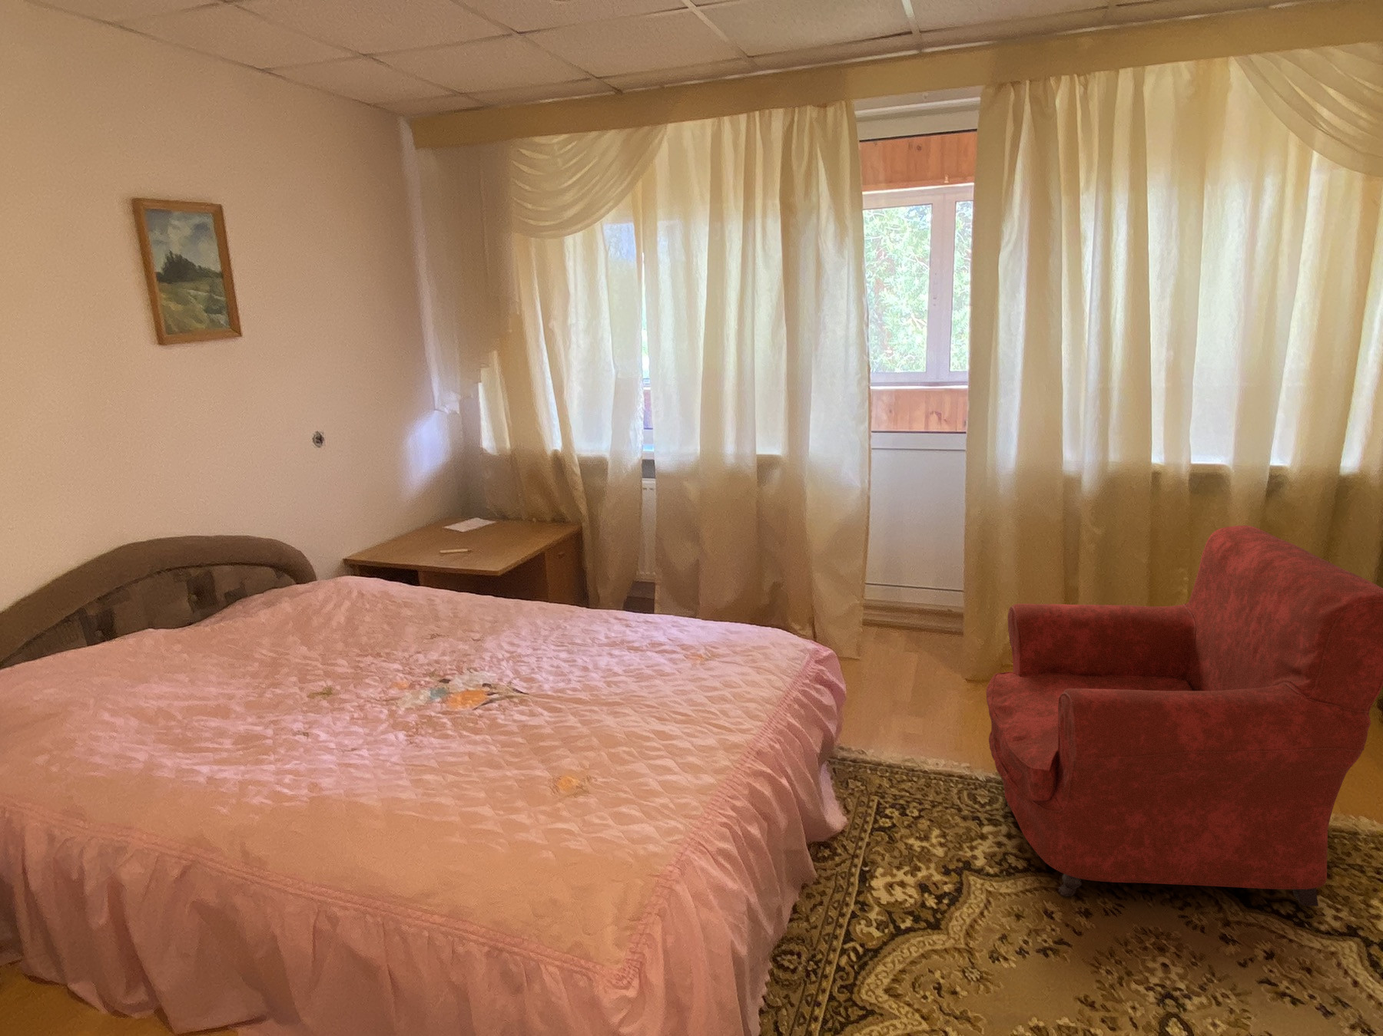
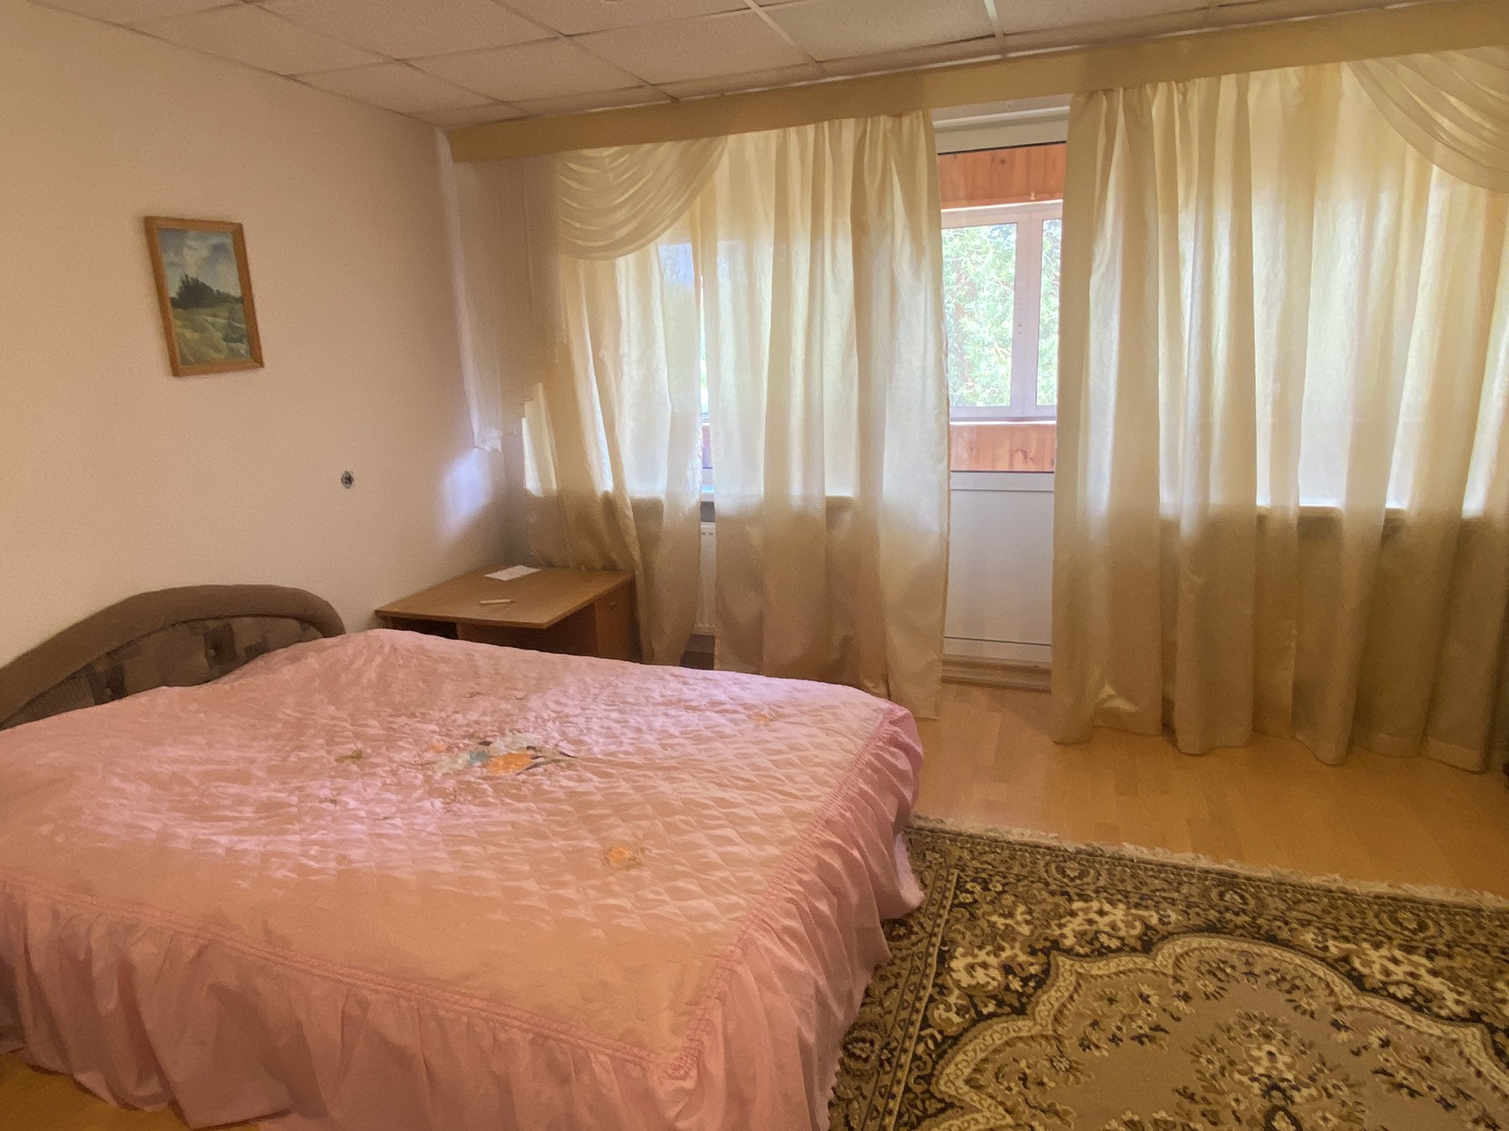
- armchair [986,525,1383,908]
